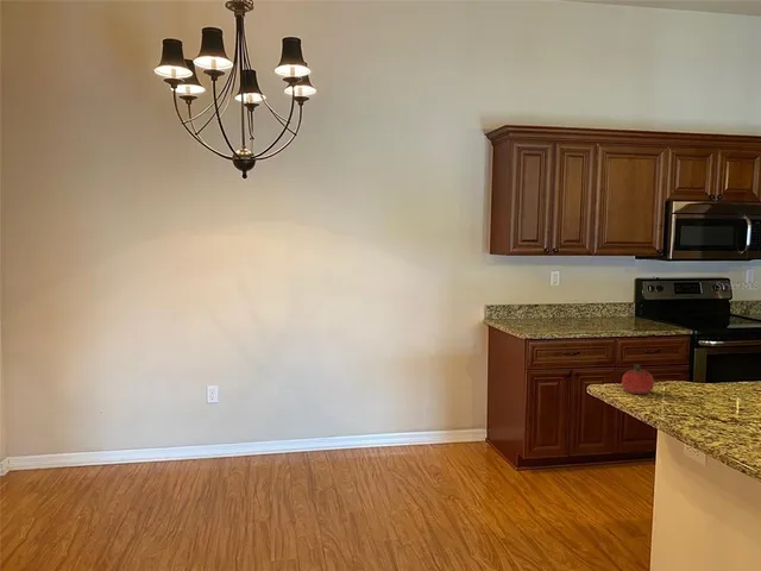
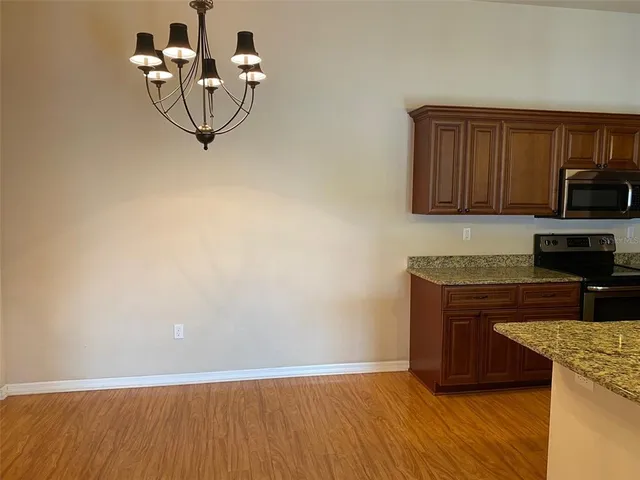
- fruit [621,363,655,395]
